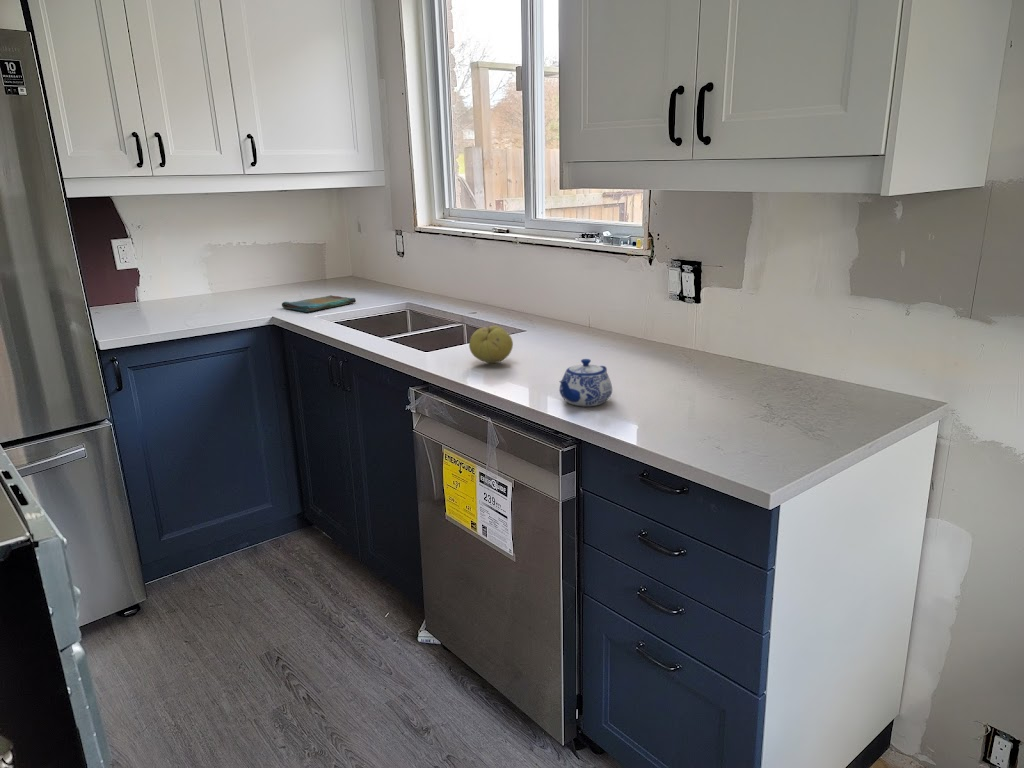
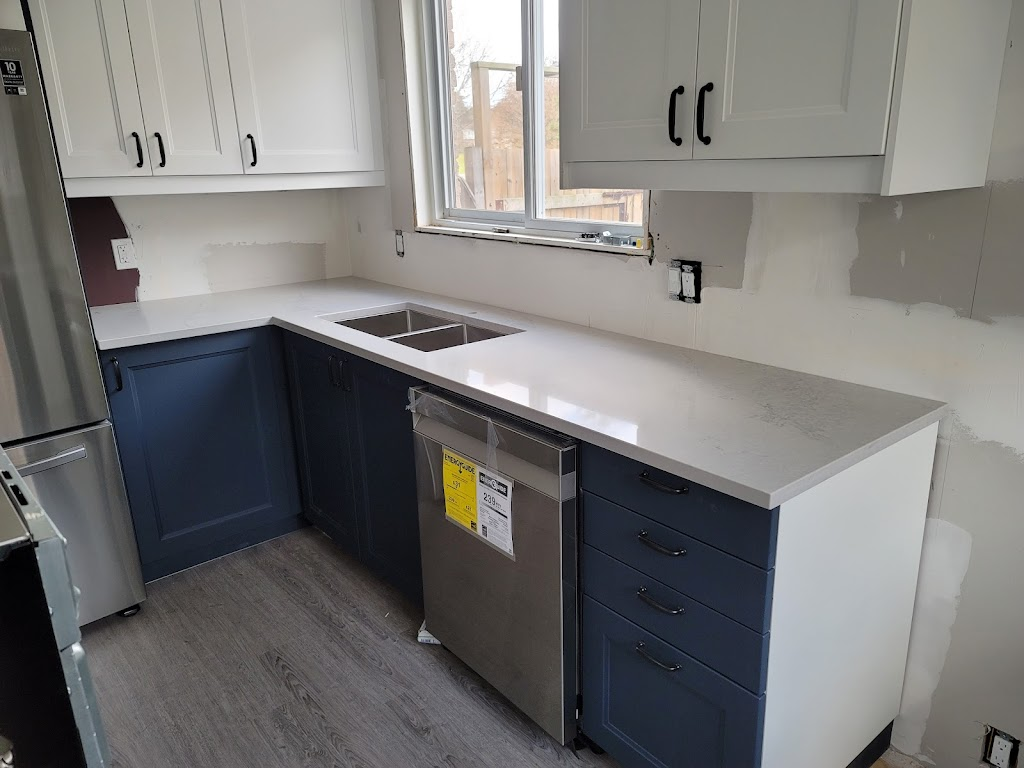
- dish towel [281,294,357,313]
- fruit [468,325,514,364]
- teapot [558,358,613,407]
